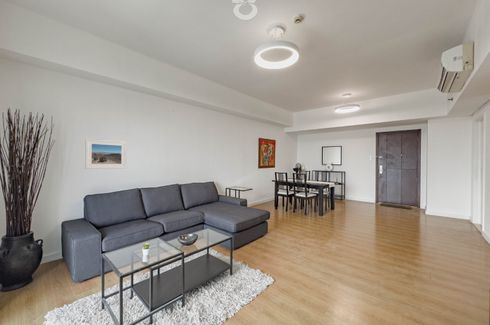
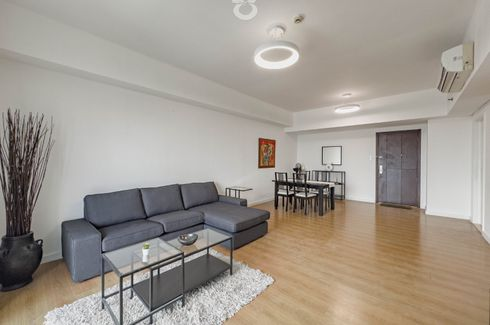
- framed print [84,137,128,170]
